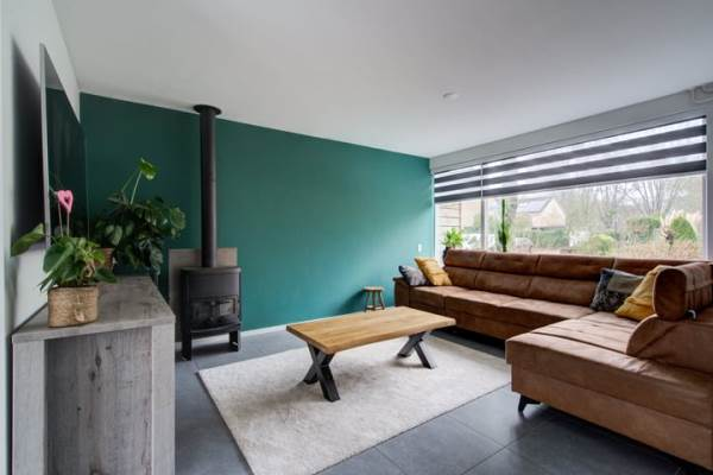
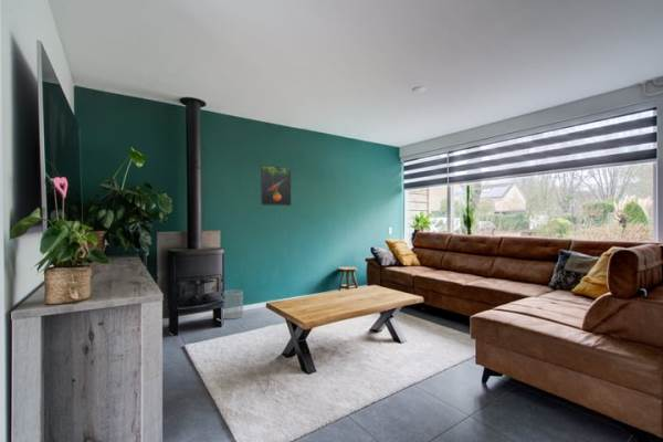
+ wastebasket [223,288,244,320]
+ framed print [260,164,292,207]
